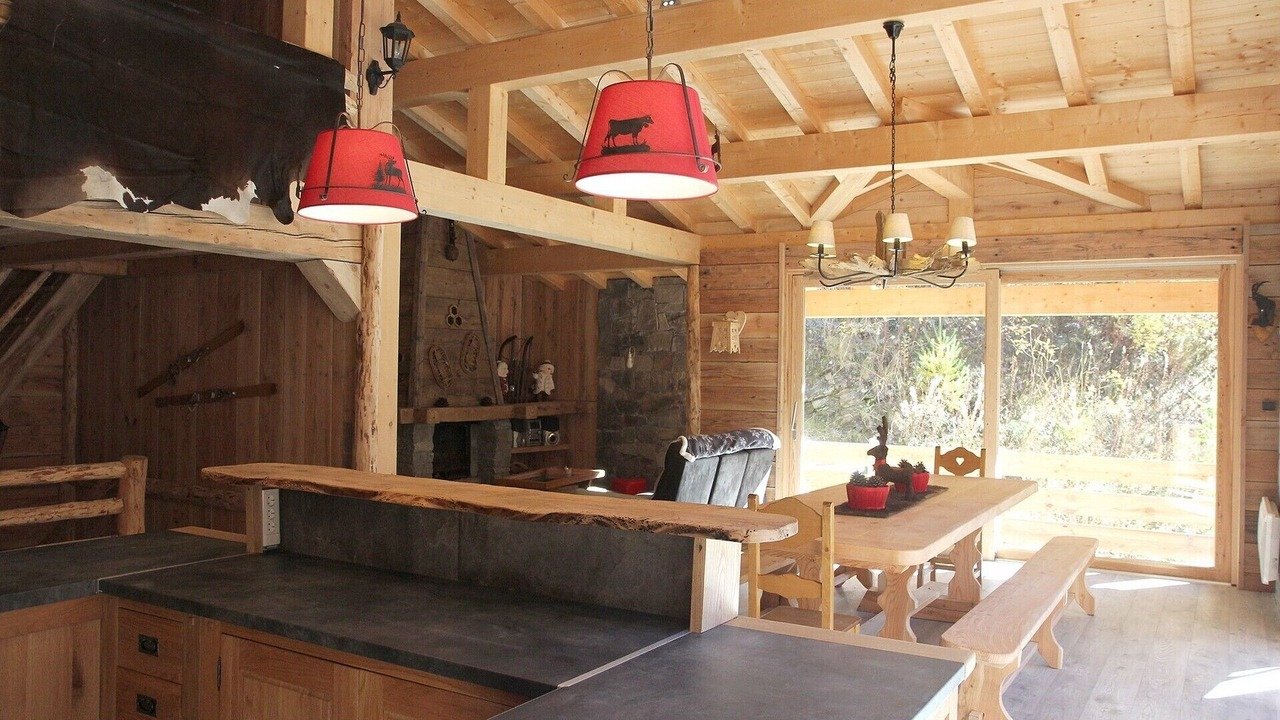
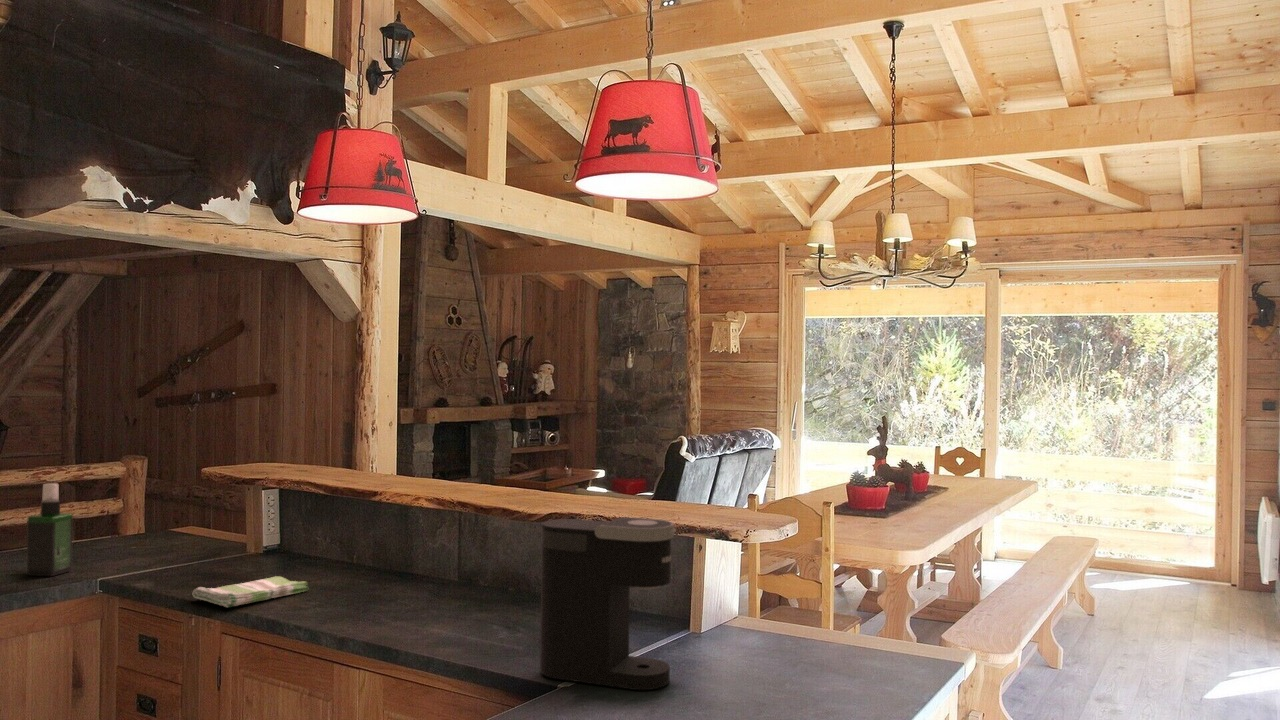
+ dish towel [192,575,309,608]
+ spray bottle [26,482,74,577]
+ coffee maker [539,516,677,691]
